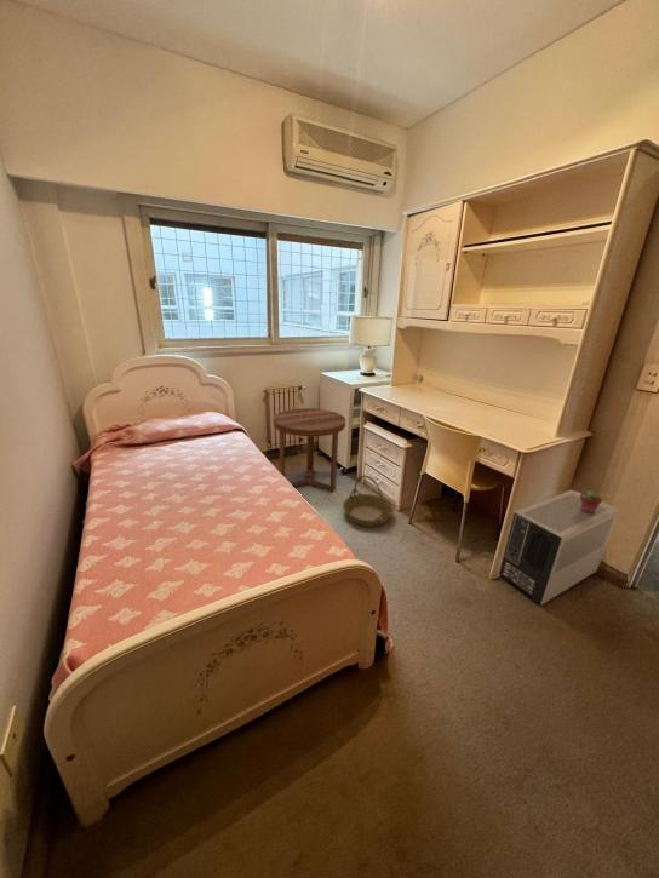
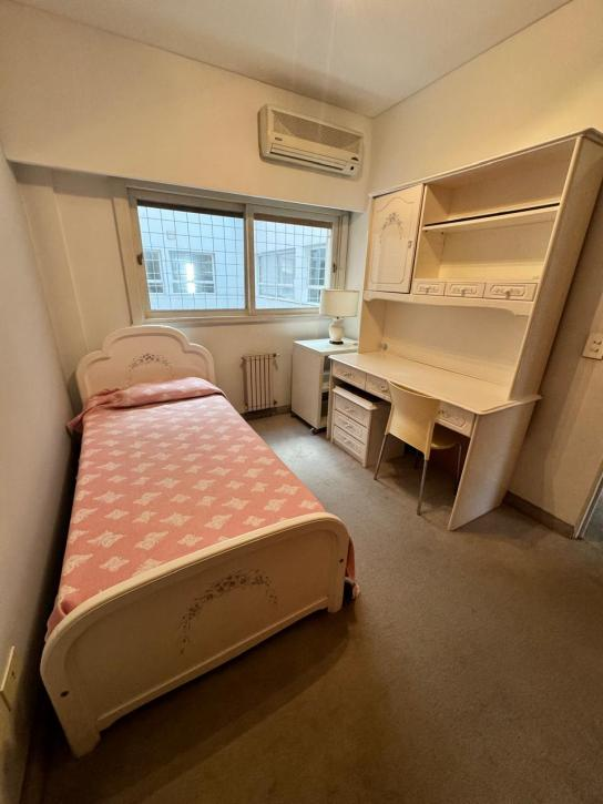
- air purifier [497,489,620,607]
- basket [342,474,395,528]
- potted succulent [580,489,603,513]
- side table [273,407,346,493]
